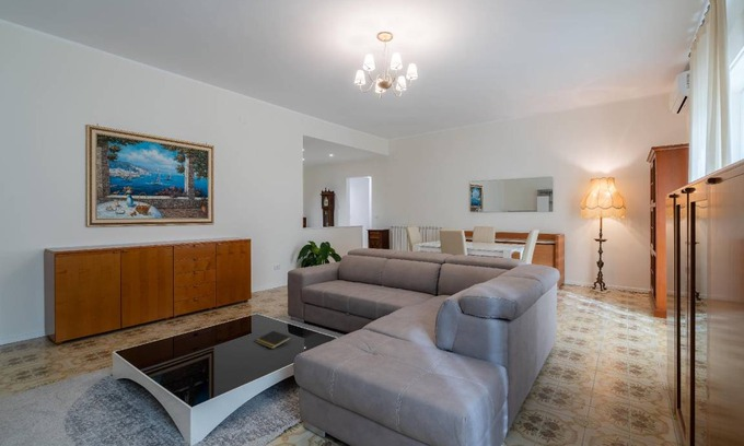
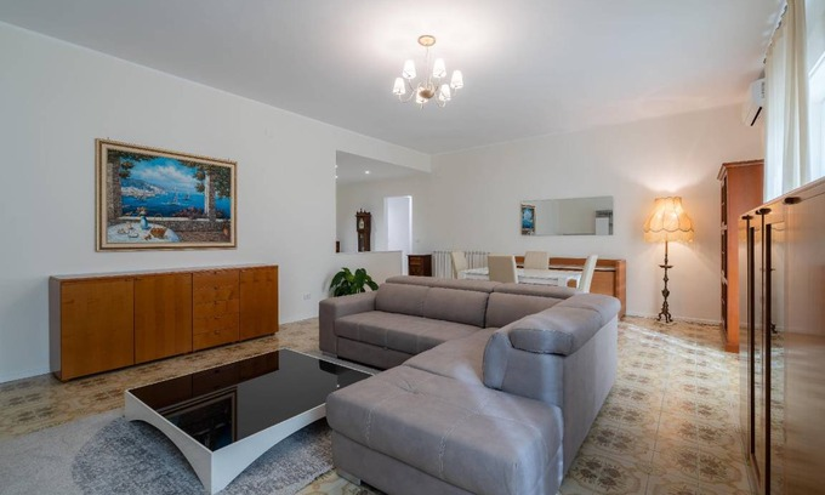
- notepad [254,330,292,350]
